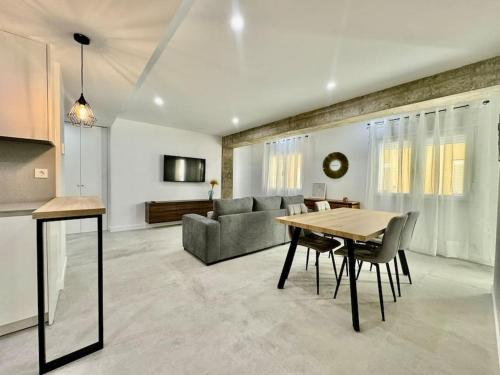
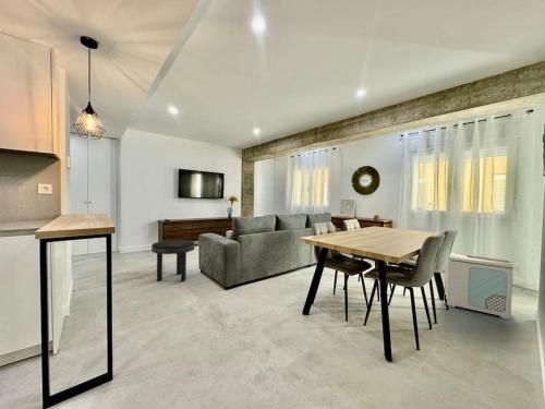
+ side table [150,239,195,282]
+ air purifier [444,252,514,321]
